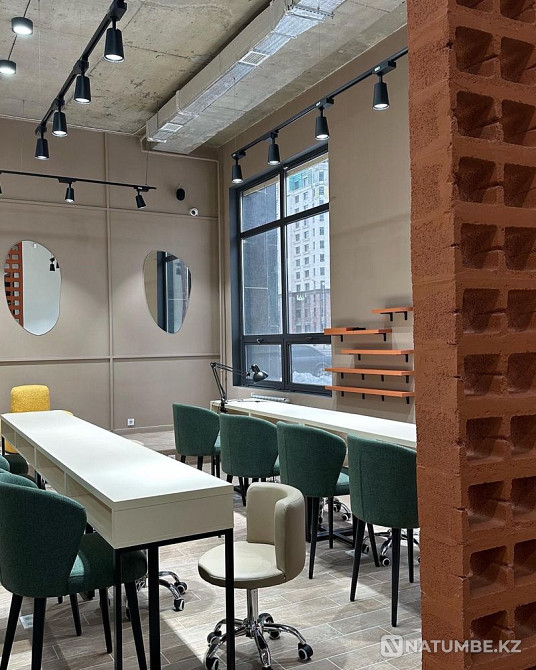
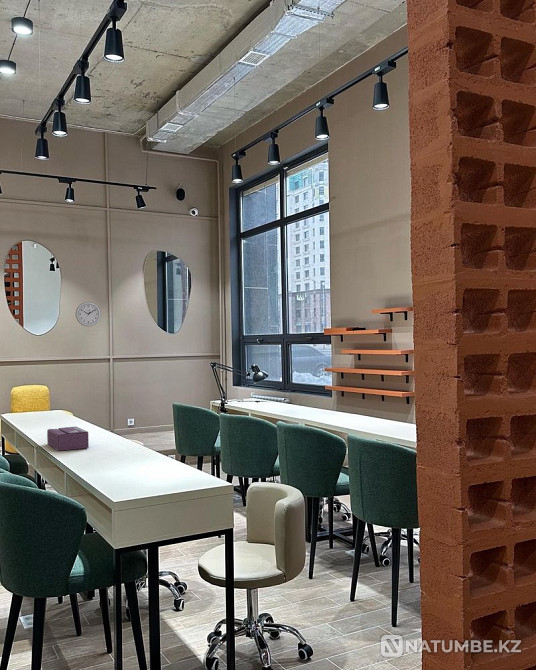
+ tissue box [46,425,90,452]
+ wall clock [75,301,102,328]
